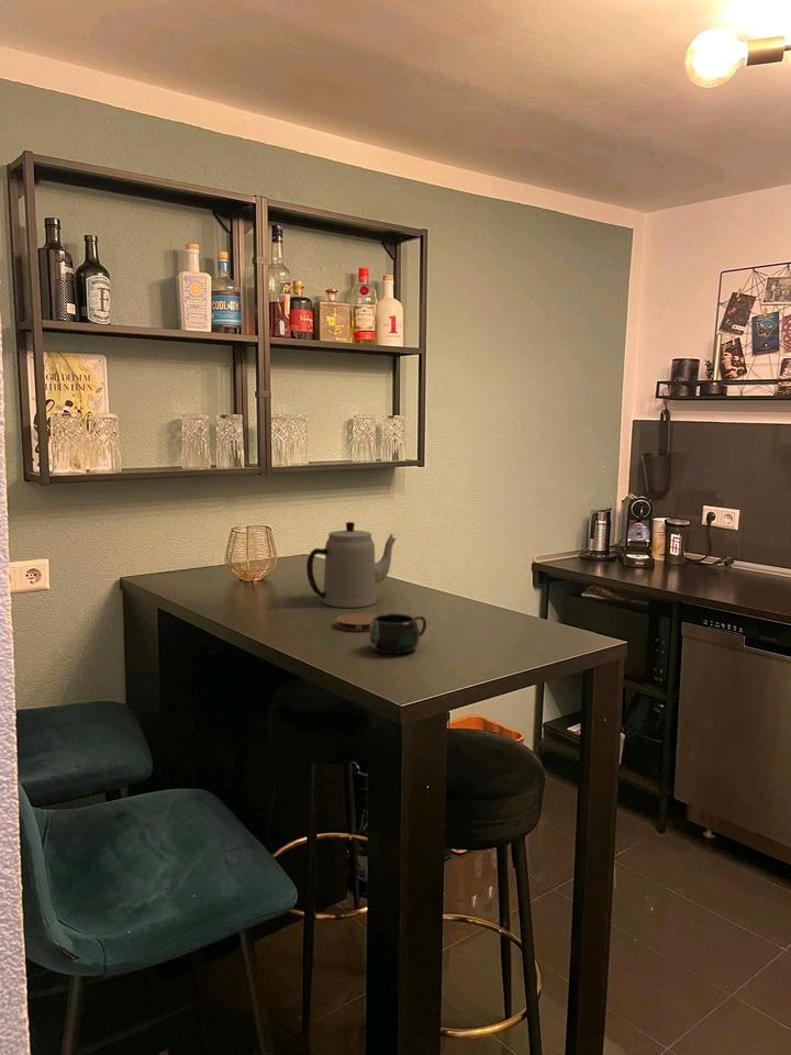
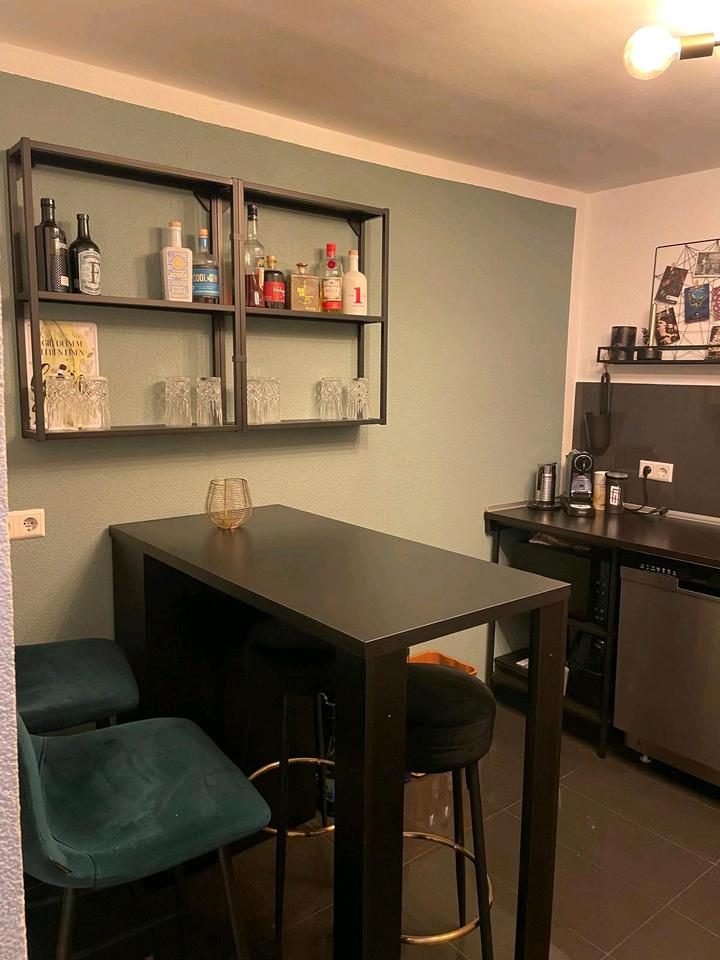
- mug [368,612,427,654]
- teapot [305,521,398,609]
- coaster [335,612,378,632]
